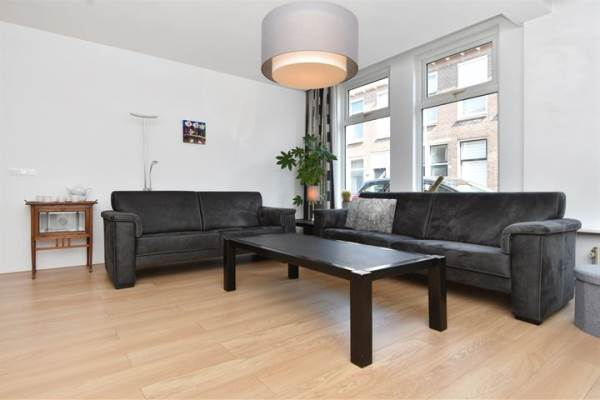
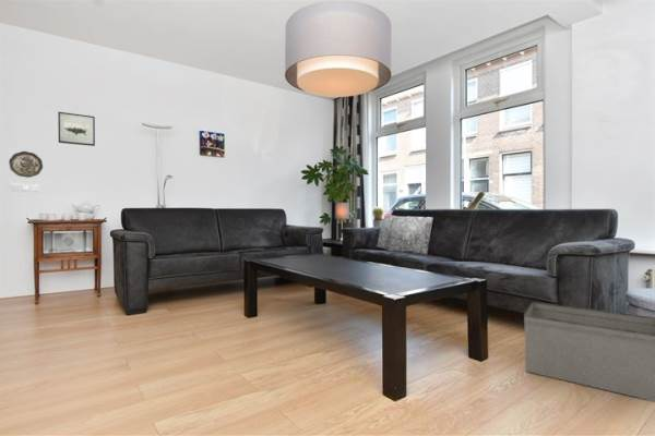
+ decorative plate [8,150,44,179]
+ wall art [57,111,96,147]
+ storage bin [523,301,655,402]
